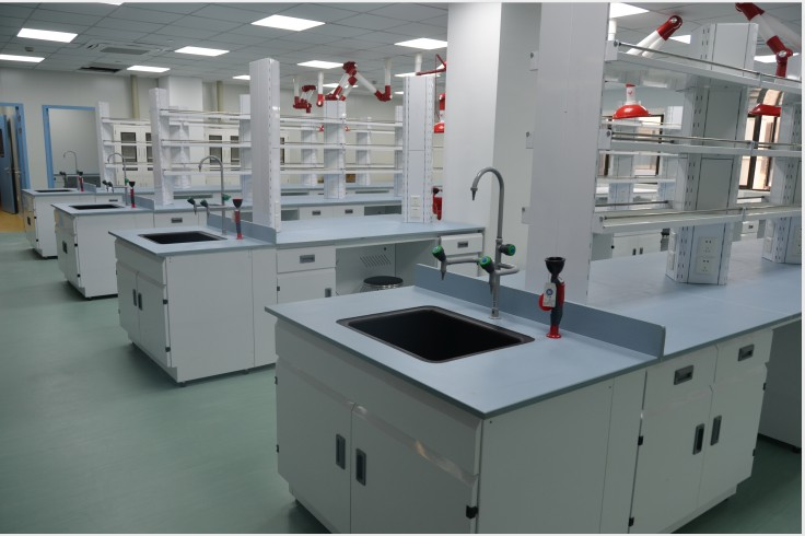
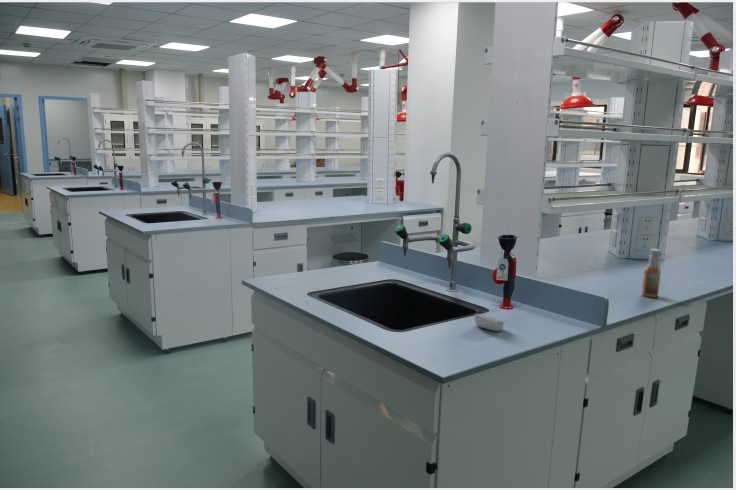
+ soap bar [474,313,505,332]
+ spray bottle [641,248,663,299]
